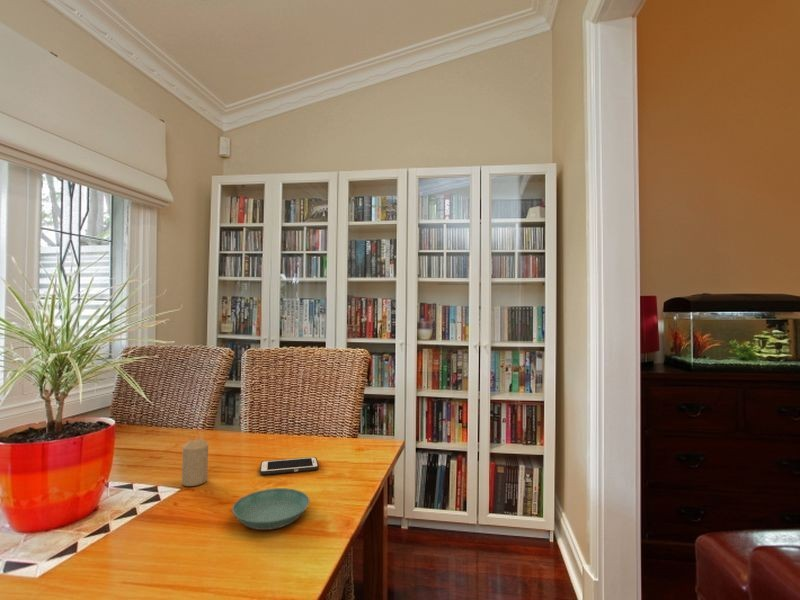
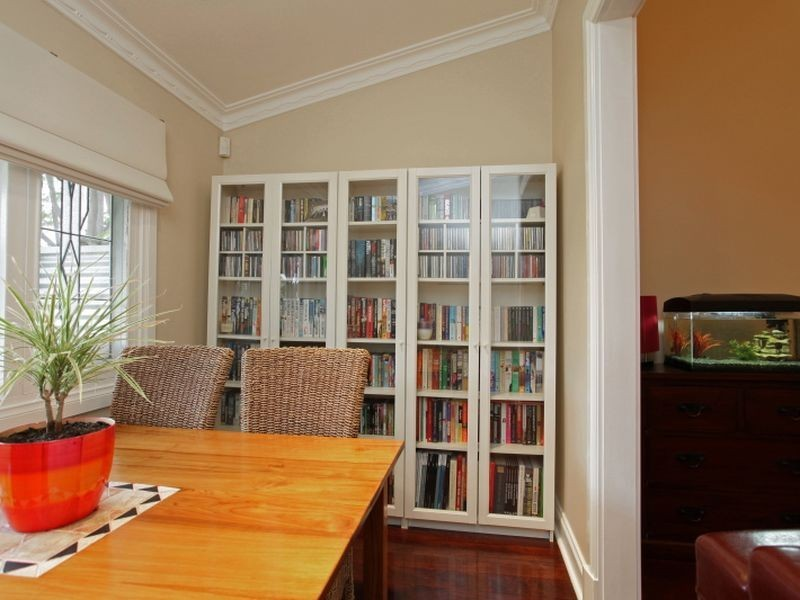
- candle [181,437,209,487]
- cell phone [259,456,320,476]
- saucer [231,487,311,531]
